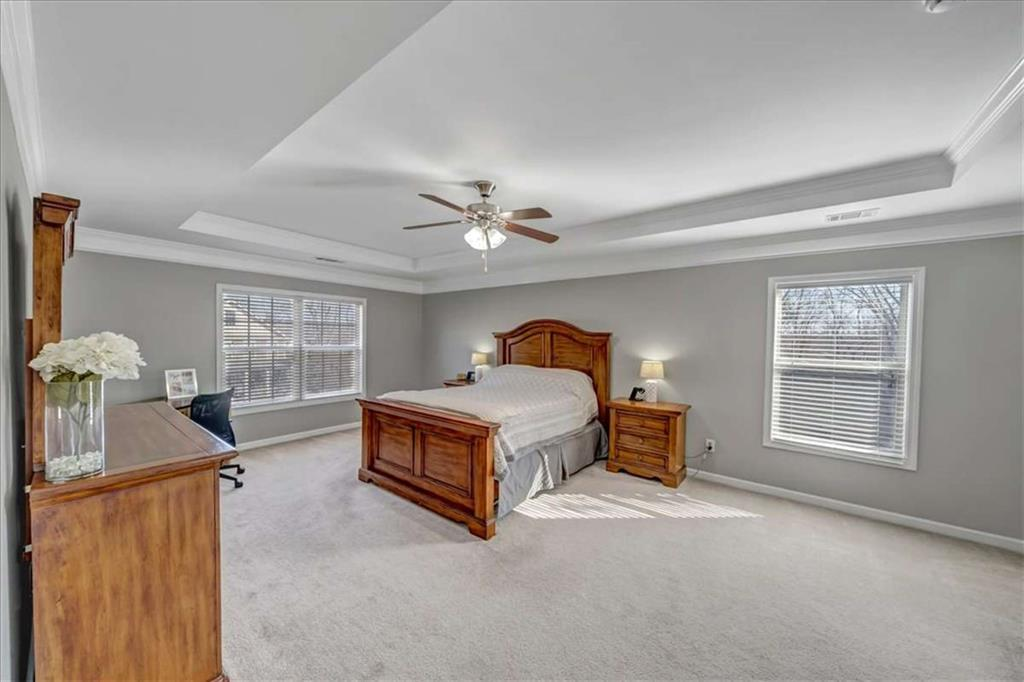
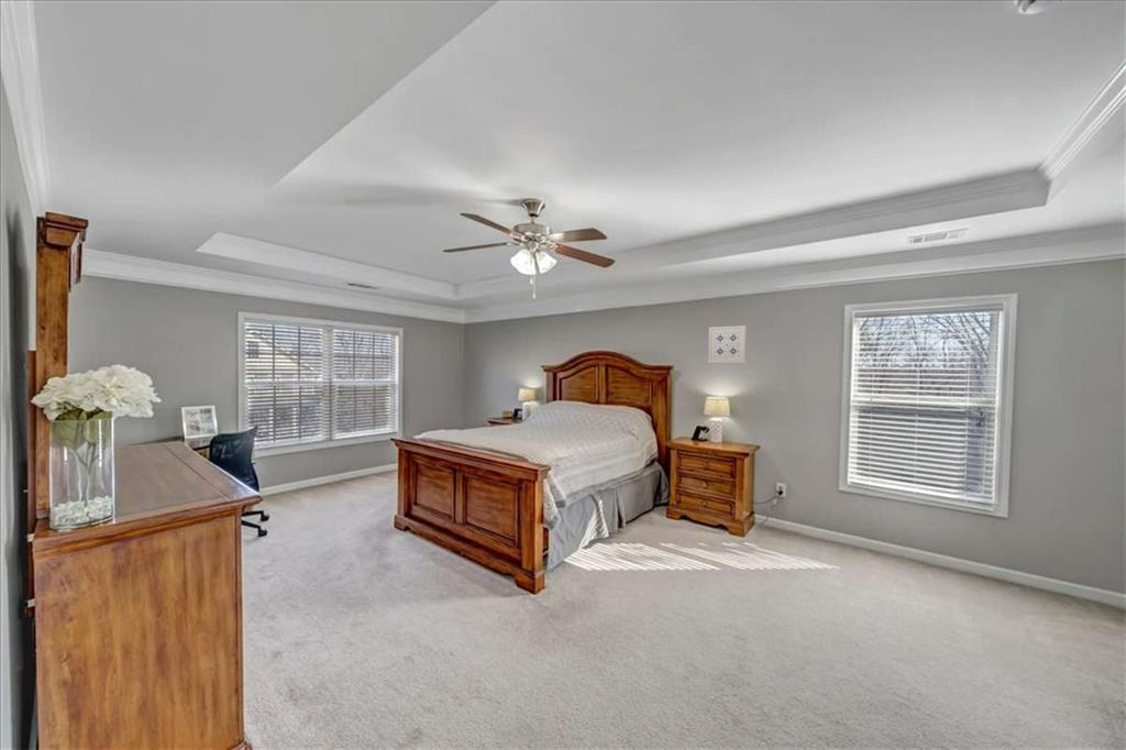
+ wall art [707,324,747,364]
